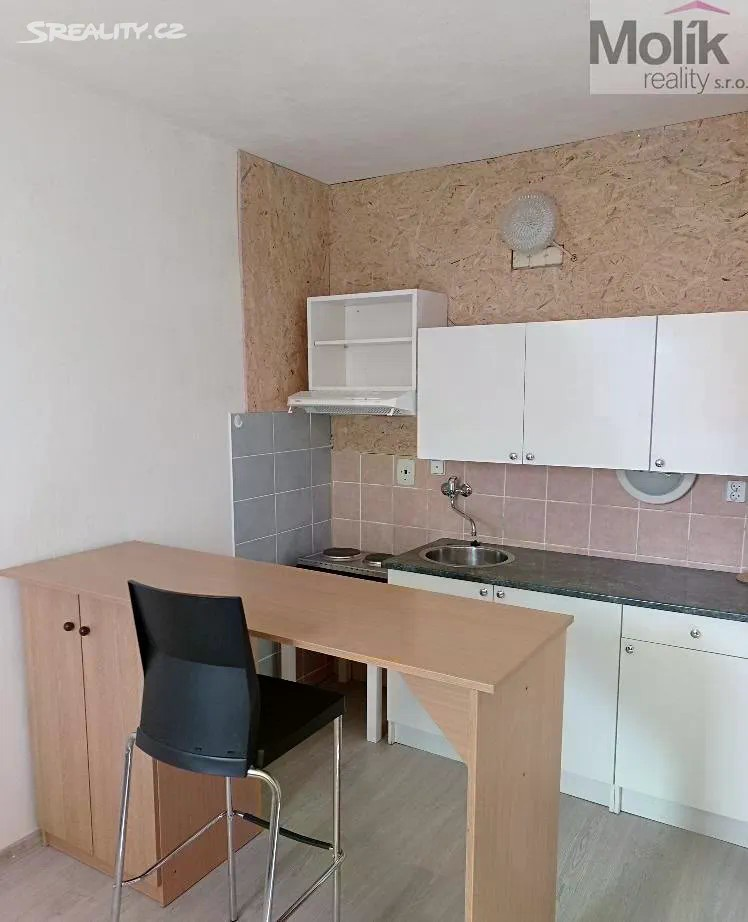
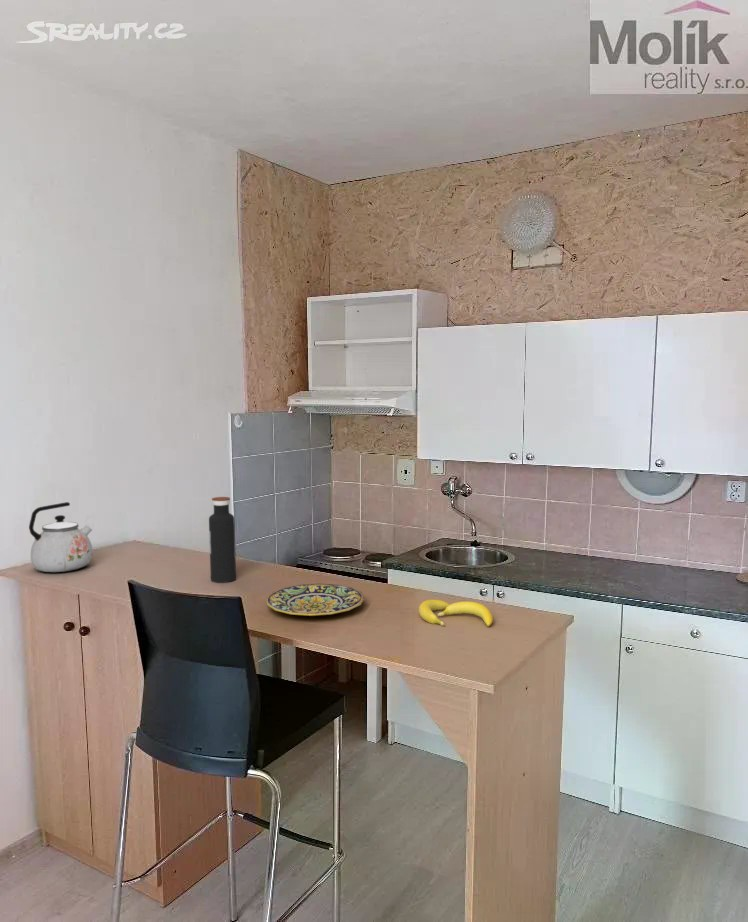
+ banana [418,599,494,627]
+ water bottle [208,496,237,584]
+ kettle [28,501,94,573]
+ plate [265,582,366,617]
